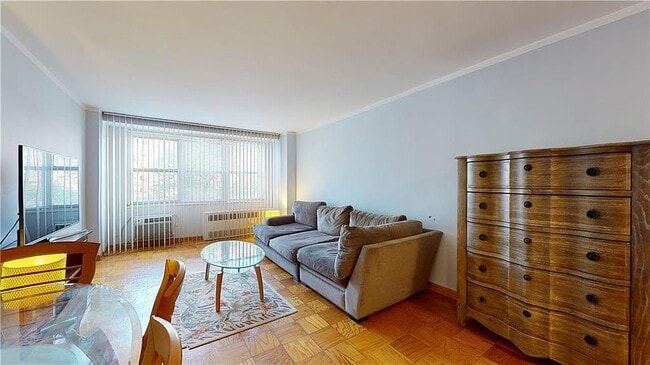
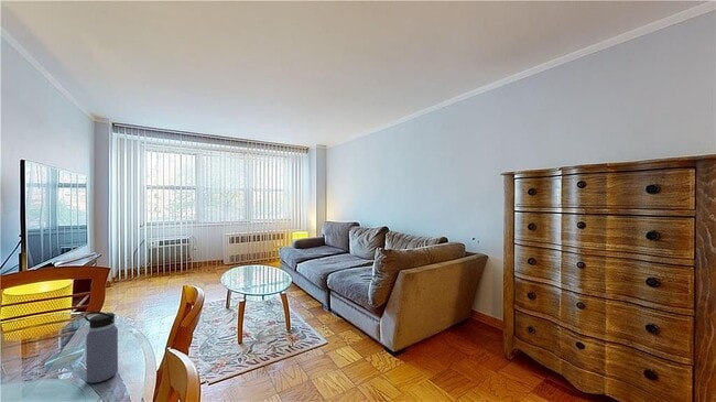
+ water bottle [84,311,119,384]
